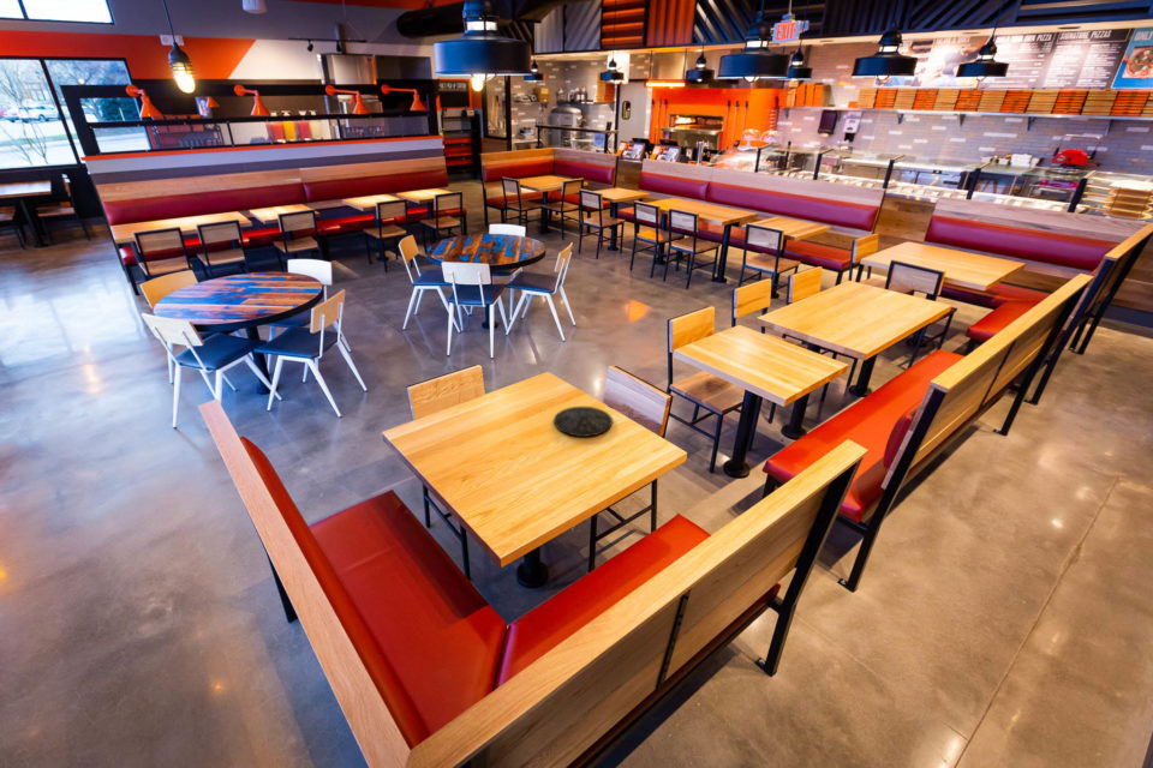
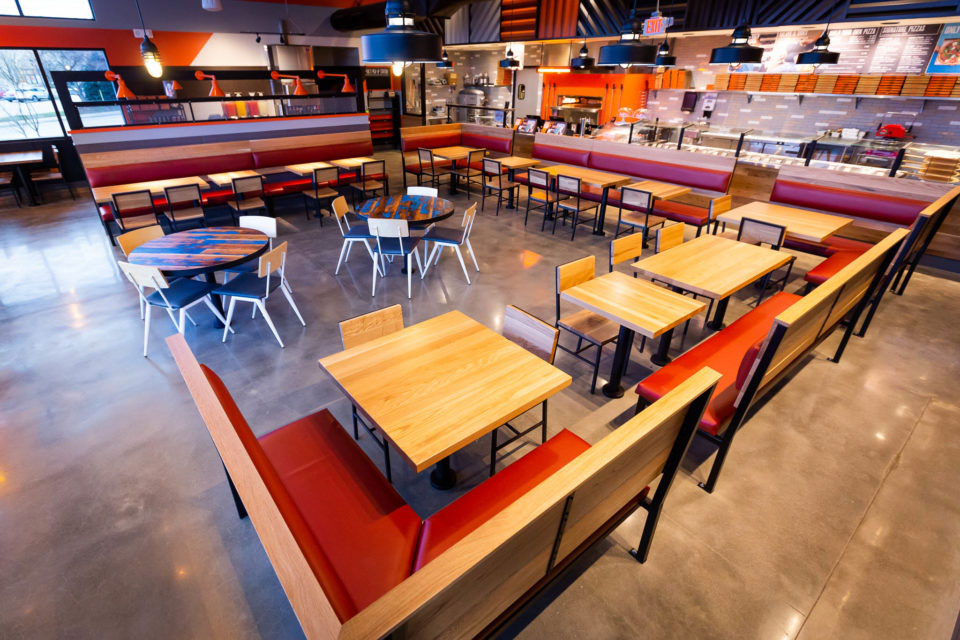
- plate [552,406,614,438]
